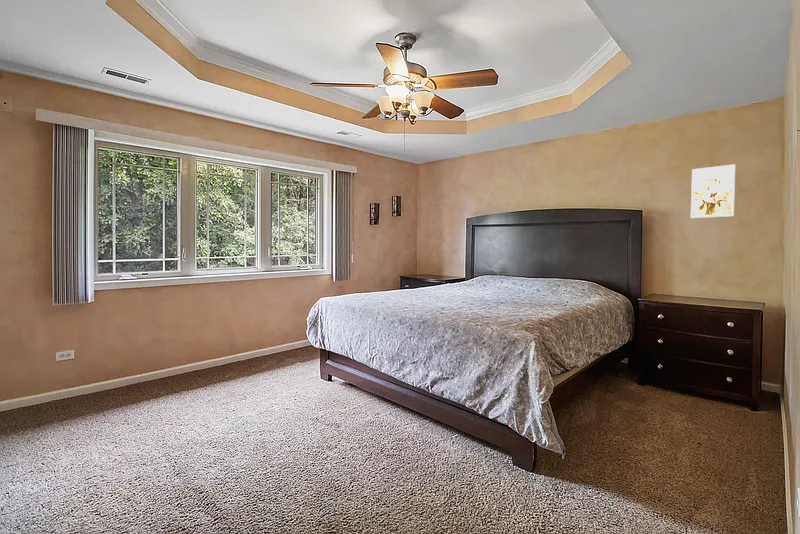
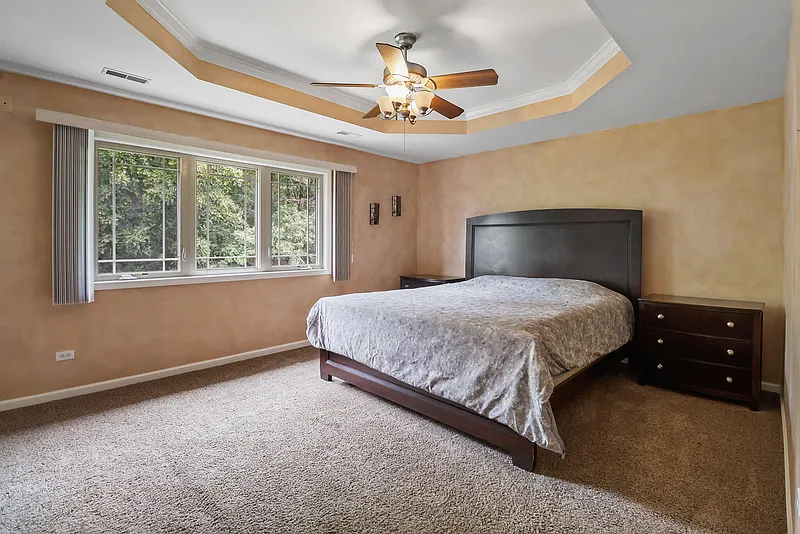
- wall art [690,163,736,219]
